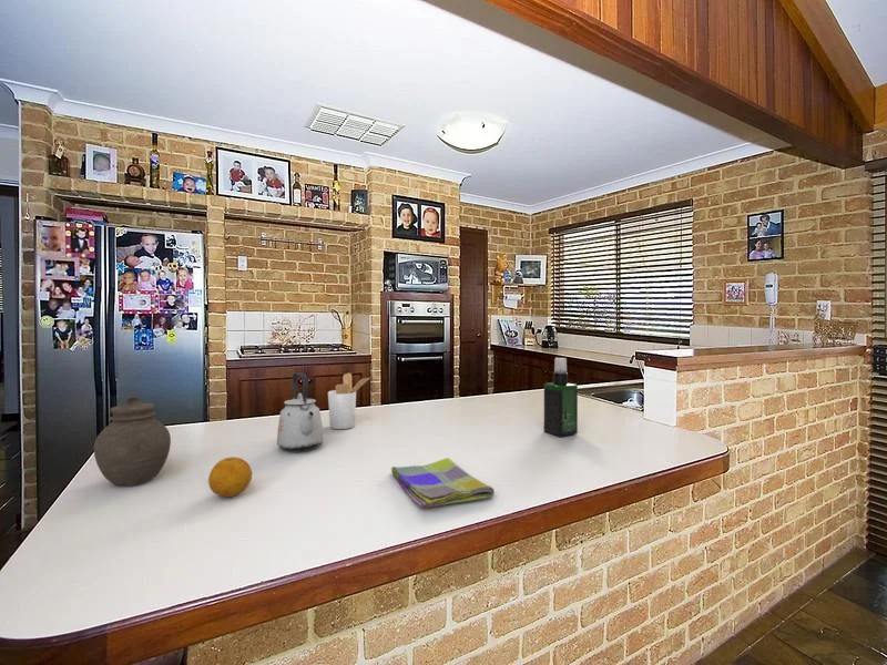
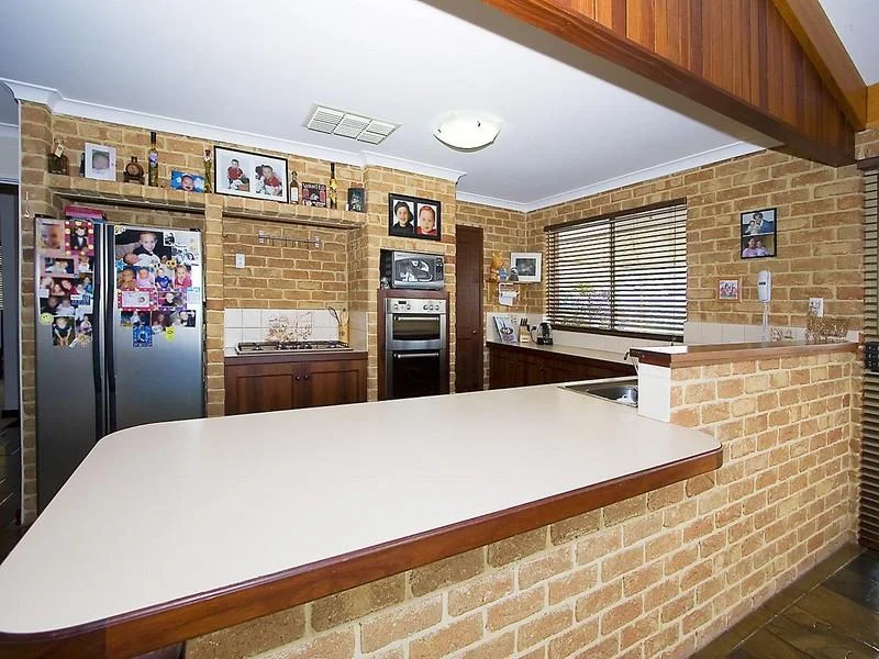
- jar [93,396,172,487]
- fruit [207,456,254,498]
- dish towel [390,457,496,509]
- utensil holder [327,372,371,430]
- spray bottle [543,357,579,438]
- kettle [276,371,325,452]
